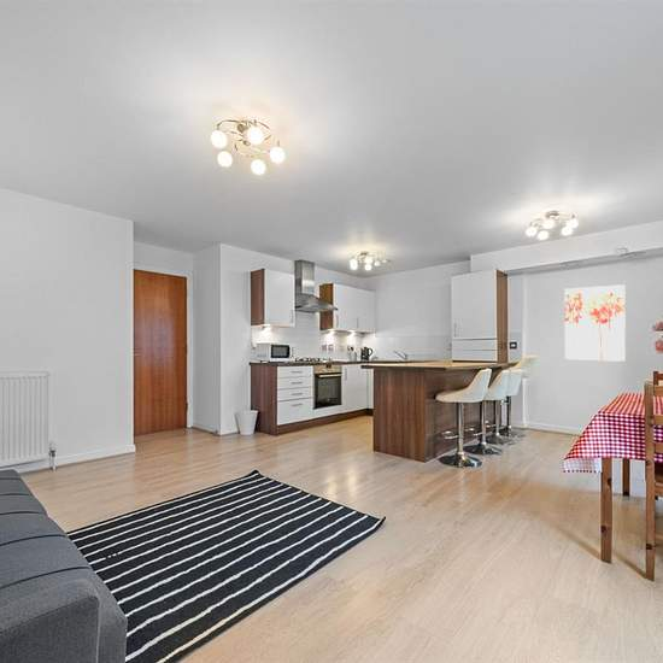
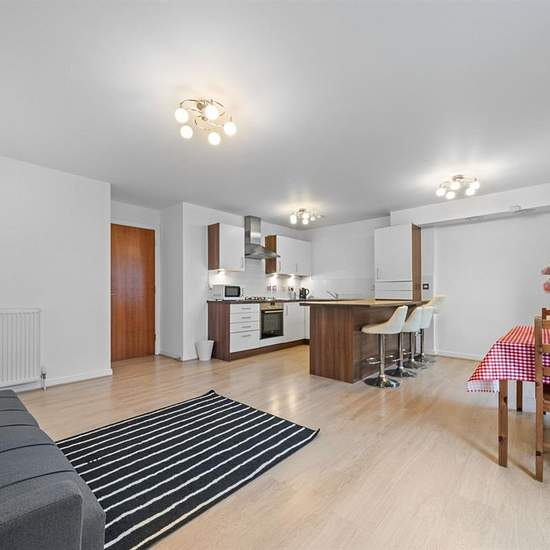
- wall art [564,283,627,363]
